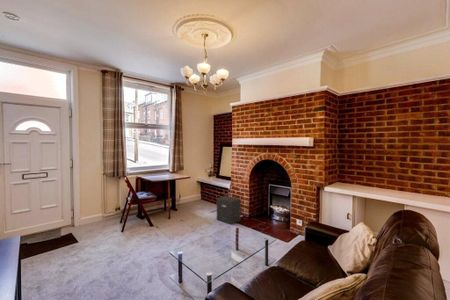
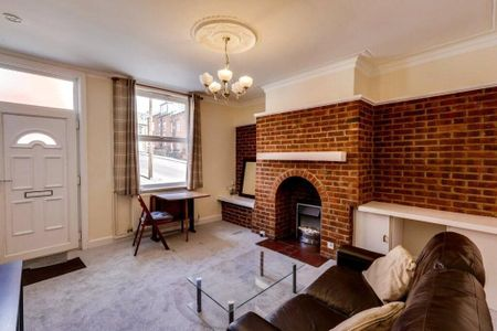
- speaker [216,195,242,225]
